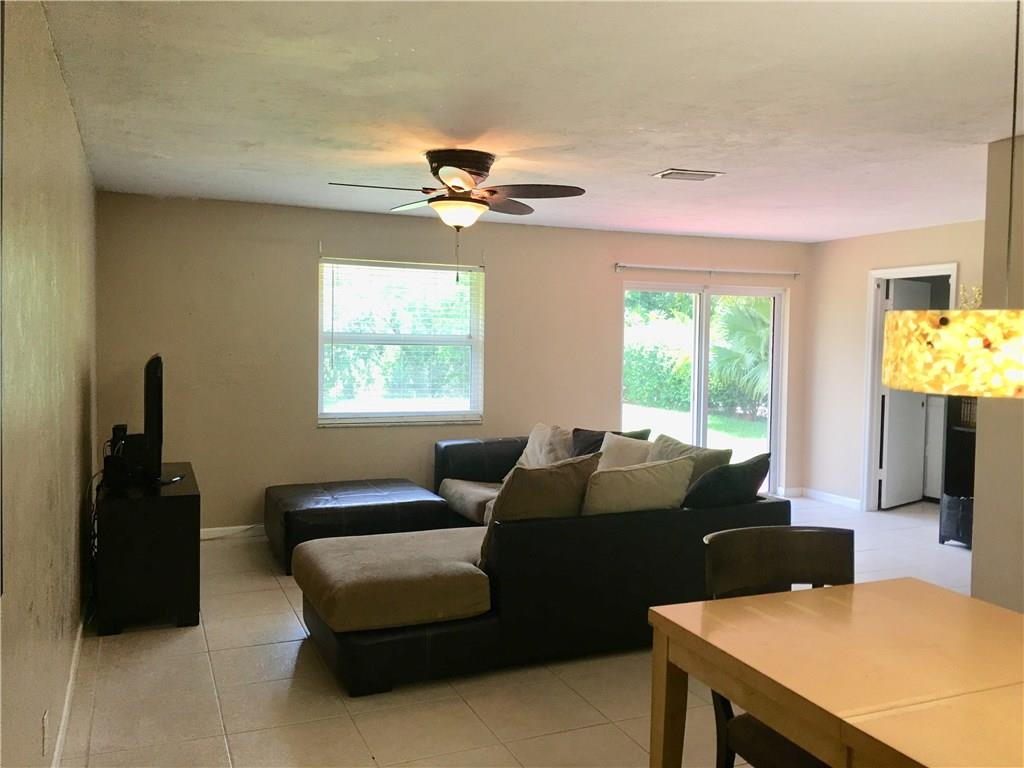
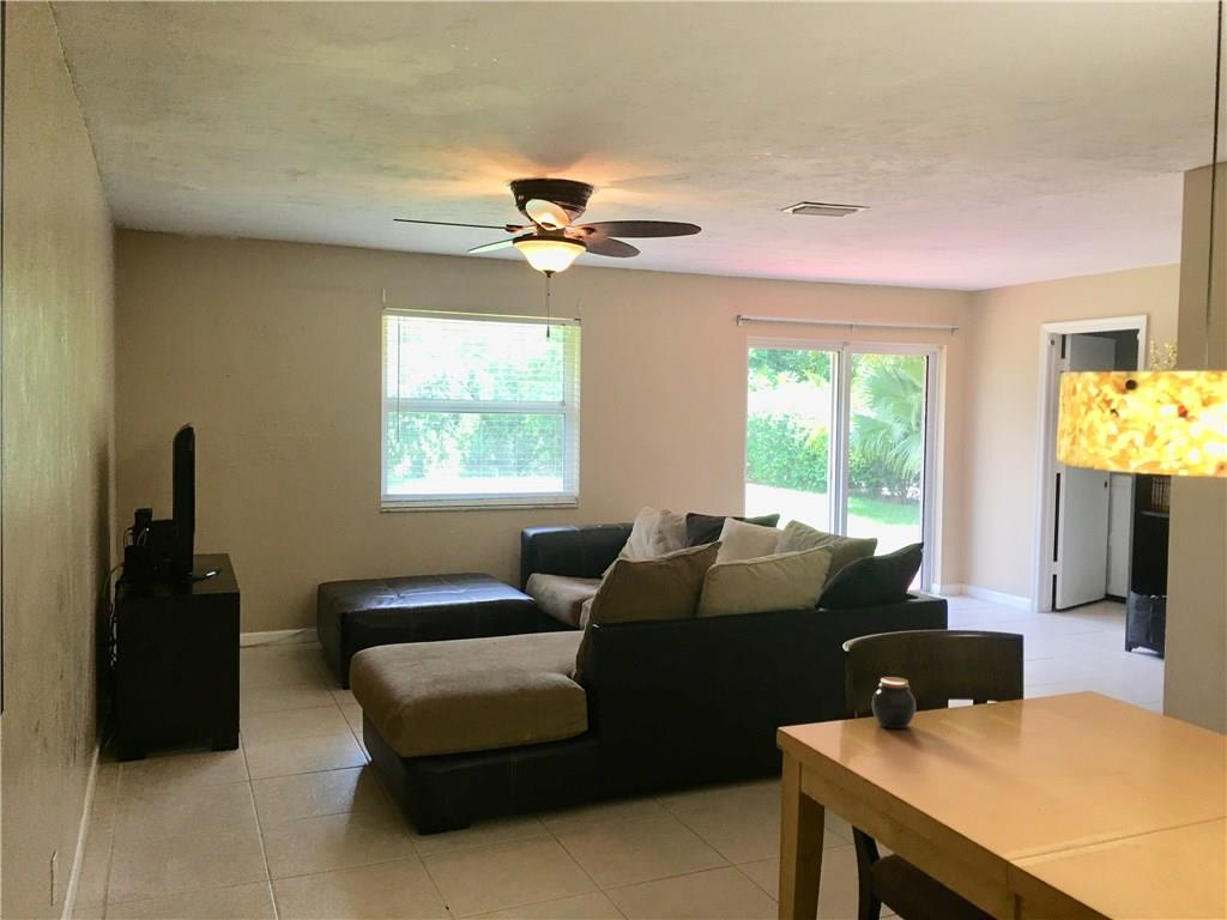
+ jar [871,676,917,730]
